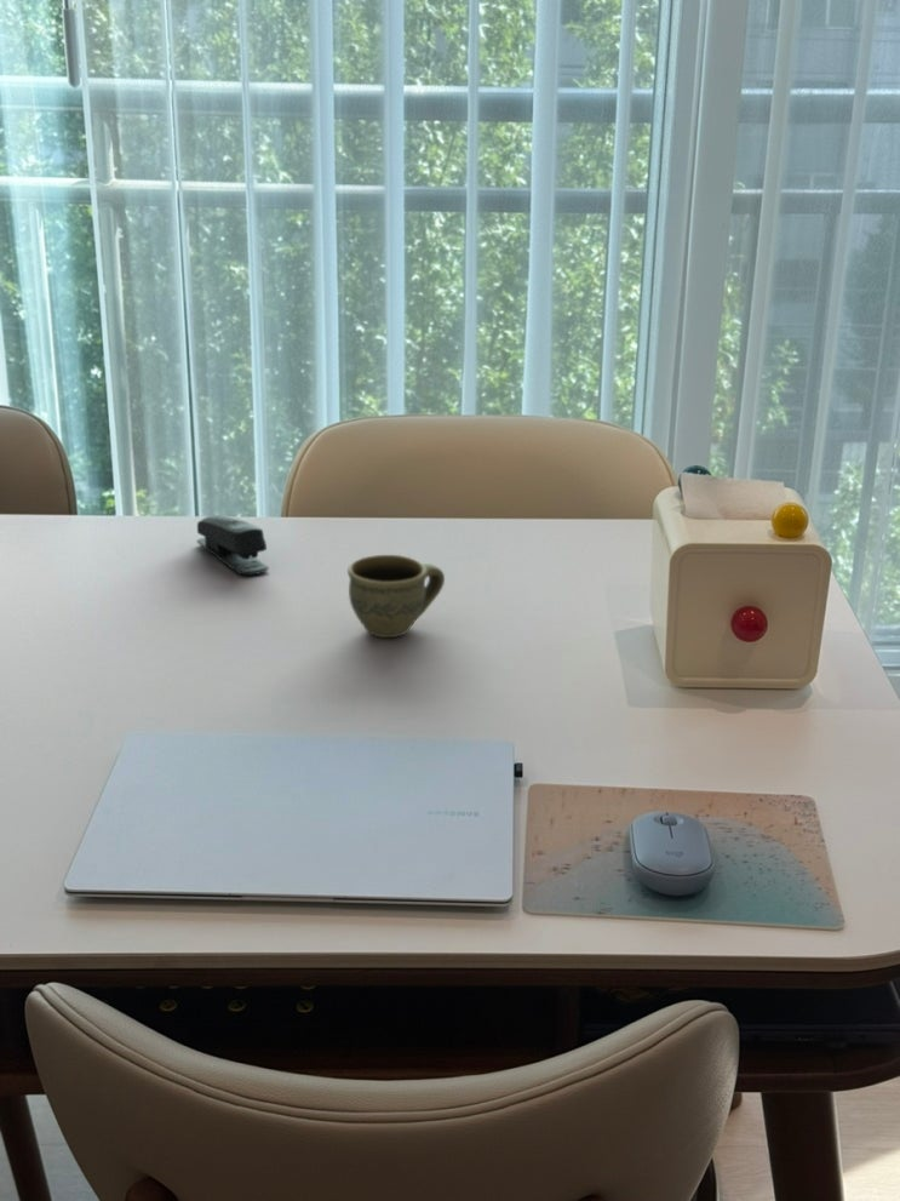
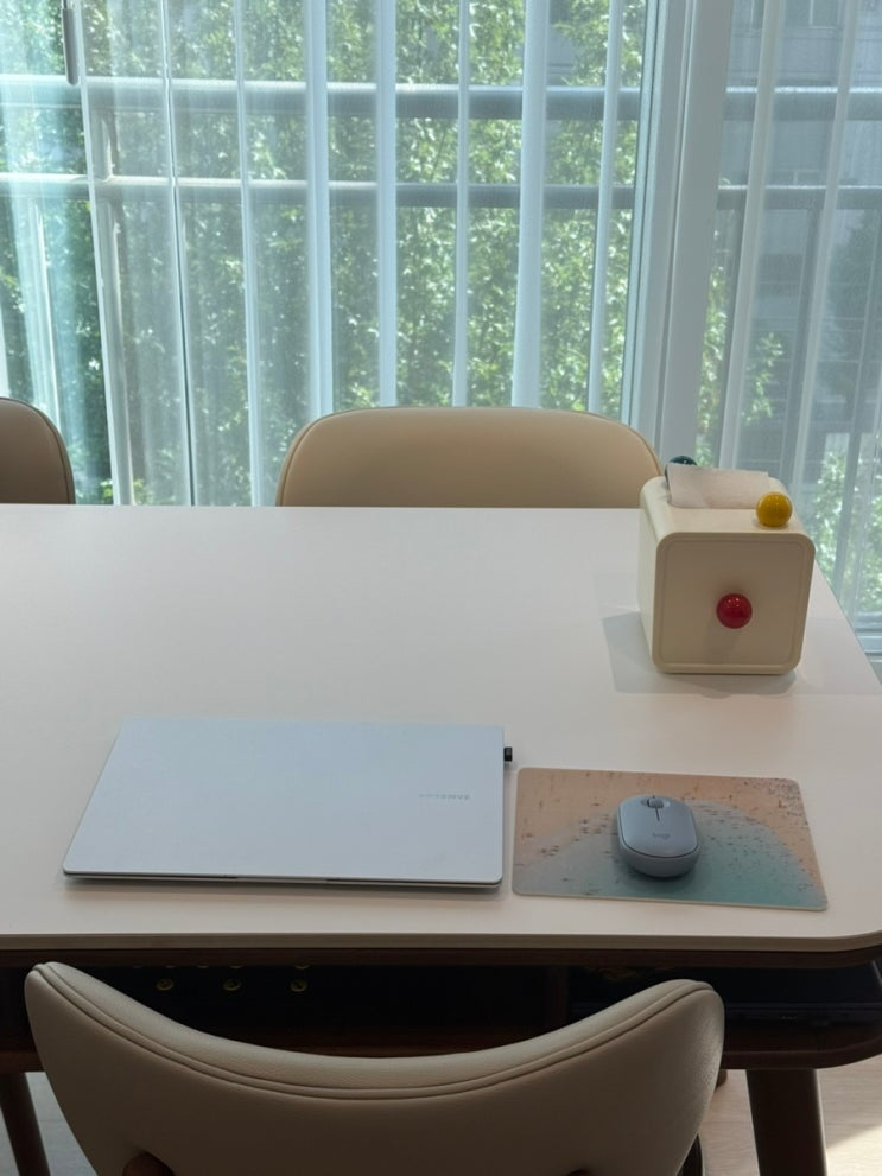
- stapler [195,514,270,577]
- cup [346,554,446,639]
